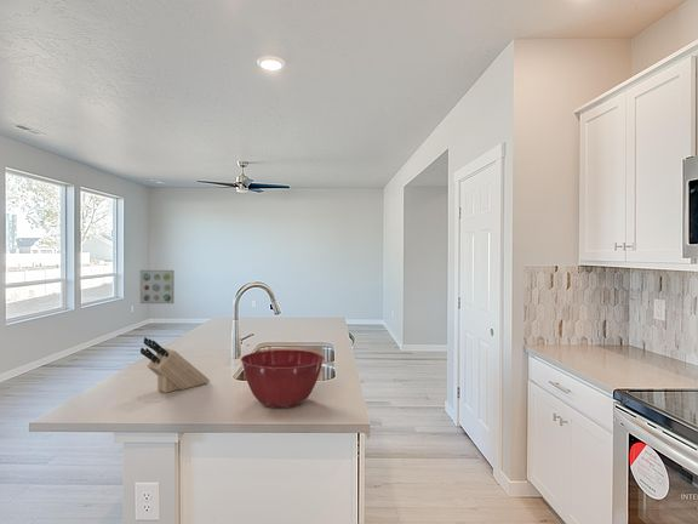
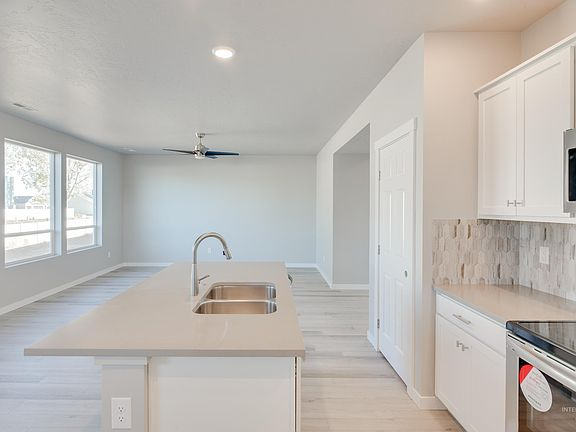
- knife block [139,336,211,393]
- mixing bowl [240,348,325,409]
- wall art [139,269,174,304]
